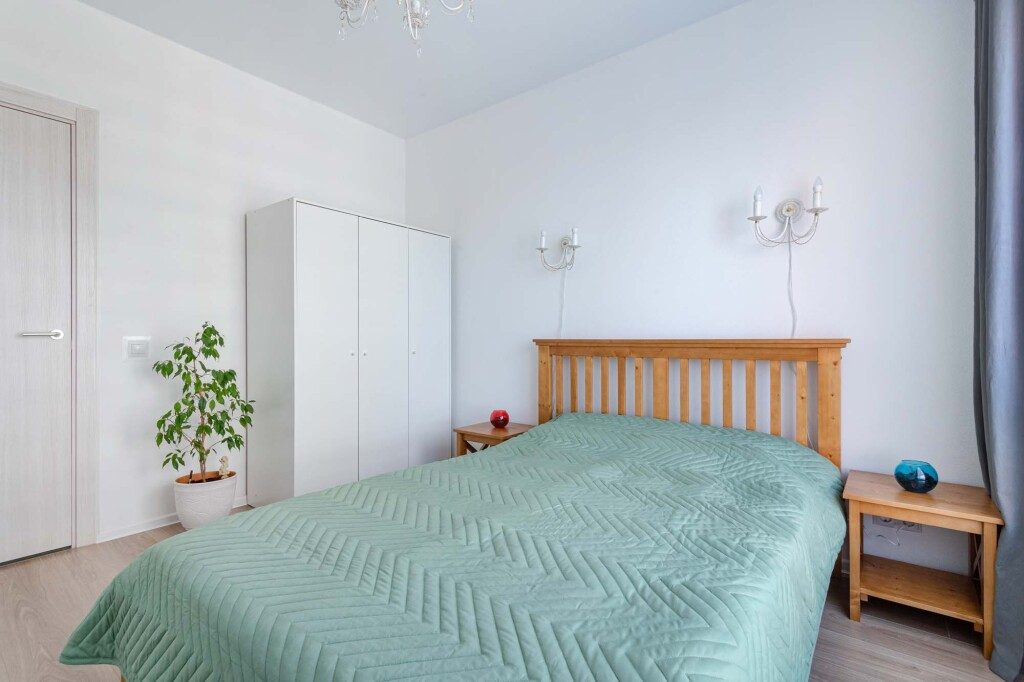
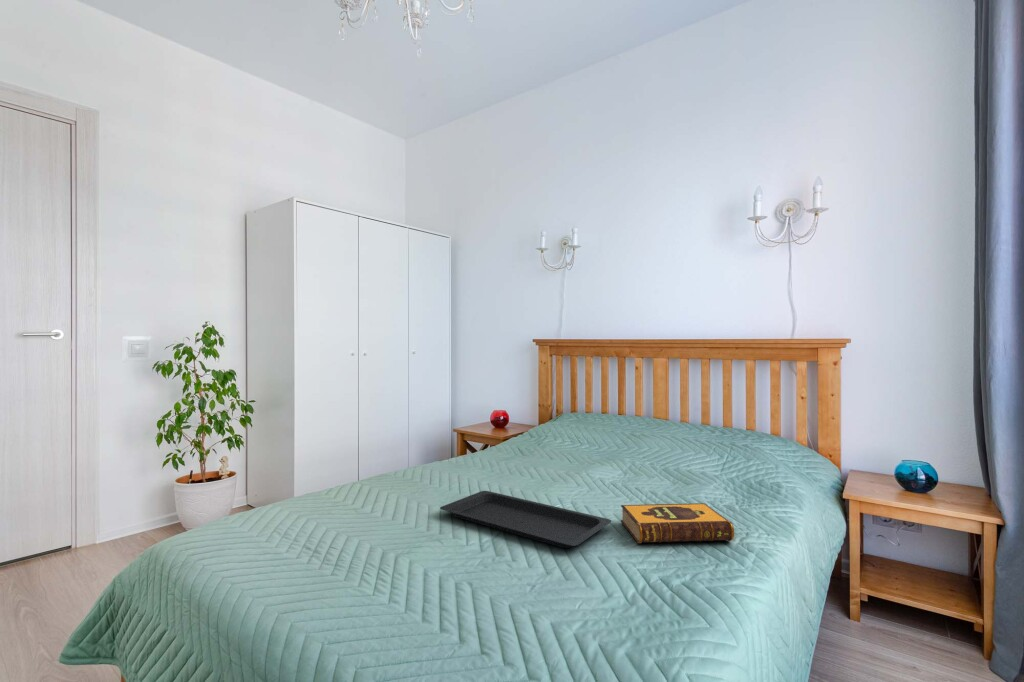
+ hardback book [620,502,735,544]
+ serving tray [439,490,612,549]
